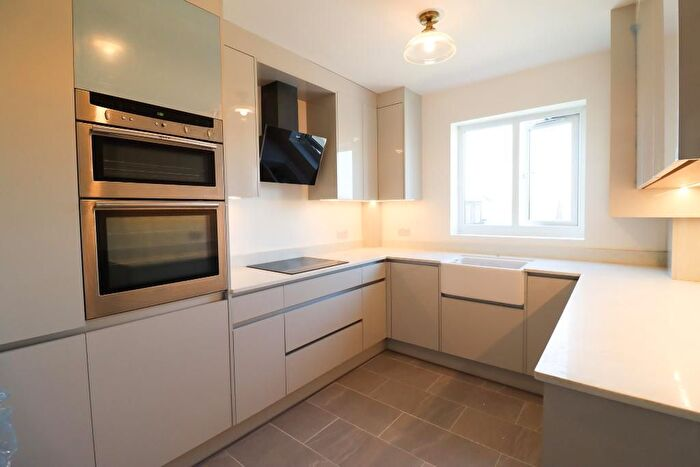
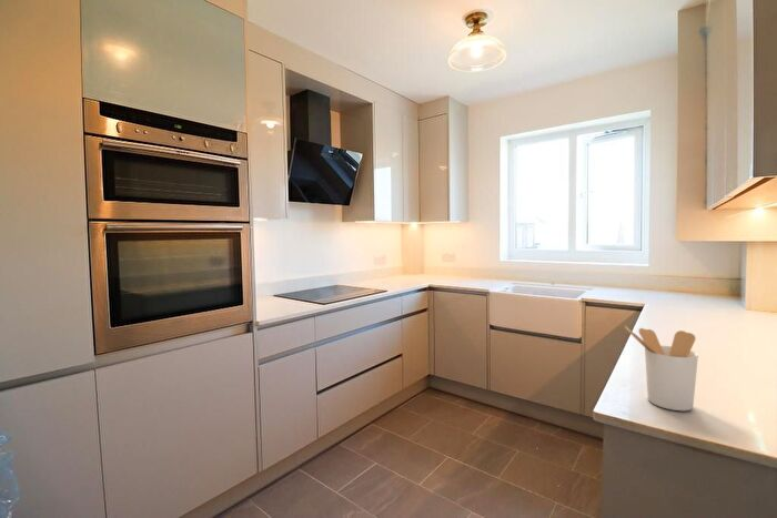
+ utensil holder [624,325,699,412]
